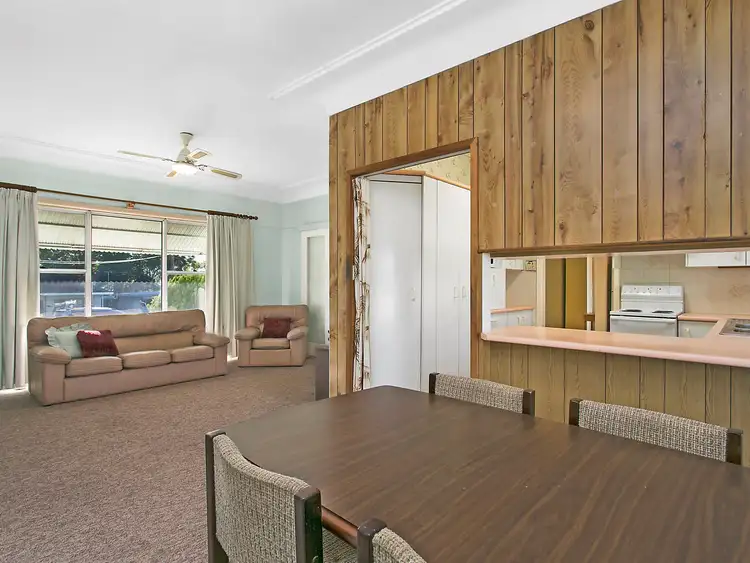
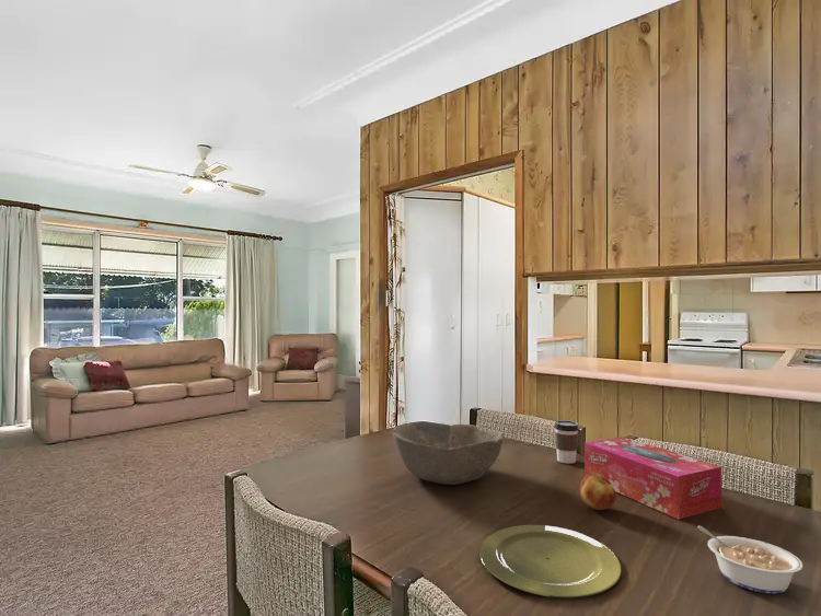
+ fruit [578,474,617,511]
+ coffee cup [553,419,580,465]
+ bowl [392,420,505,486]
+ plate [478,524,622,598]
+ legume [696,525,803,595]
+ tissue box [583,435,722,521]
